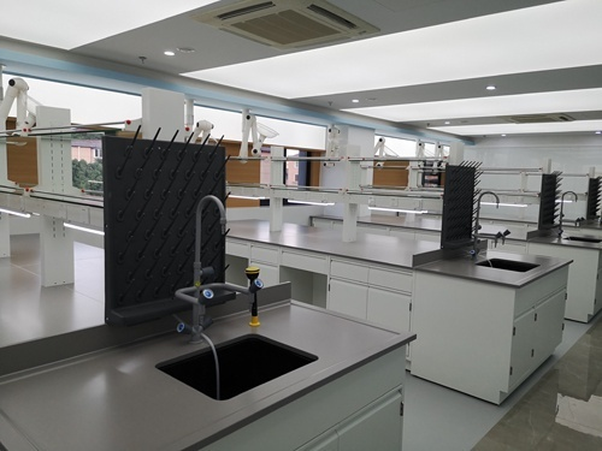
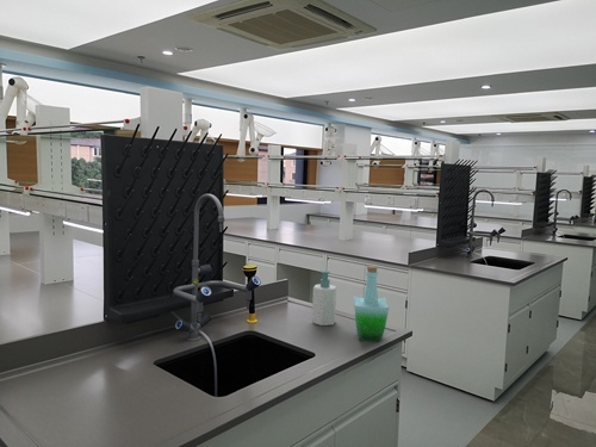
+ soap bottle [311,269,337,327]
+ bottle [353,265,390,343]
